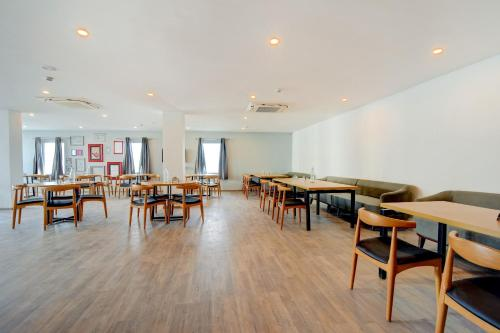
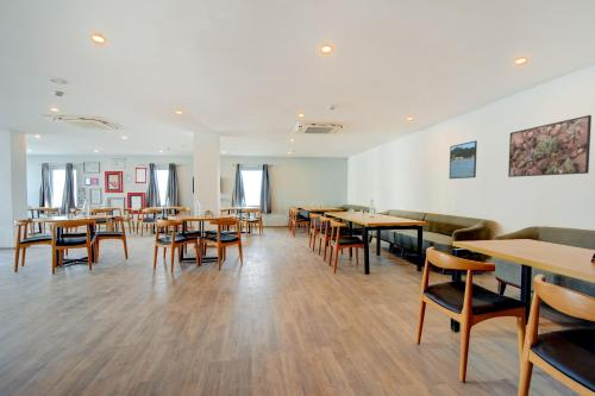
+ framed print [507,114,593,178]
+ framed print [449,139,478,180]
